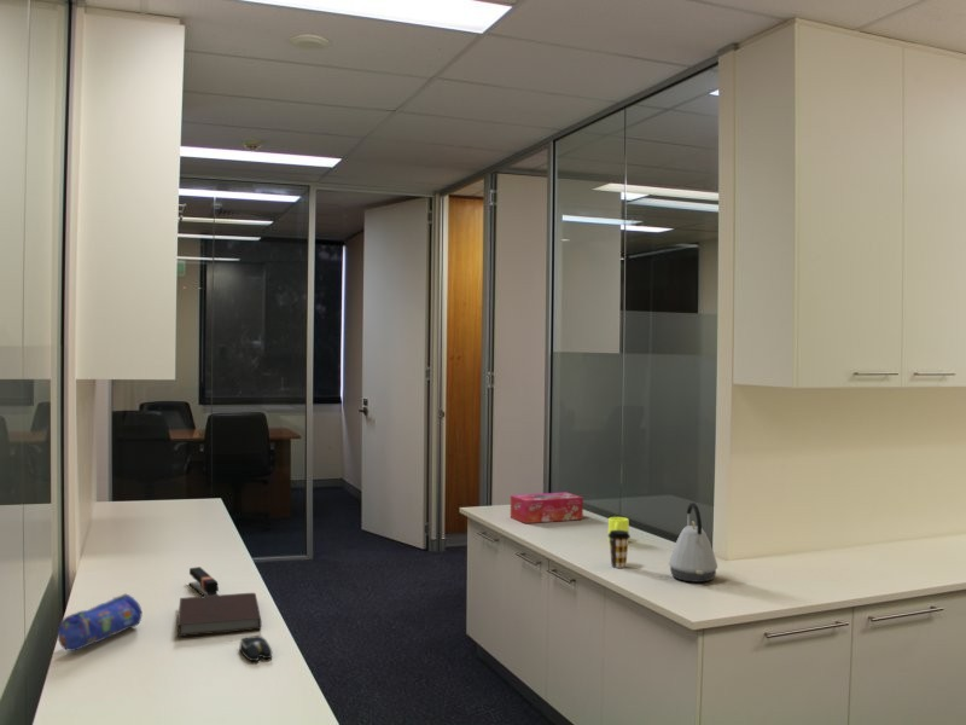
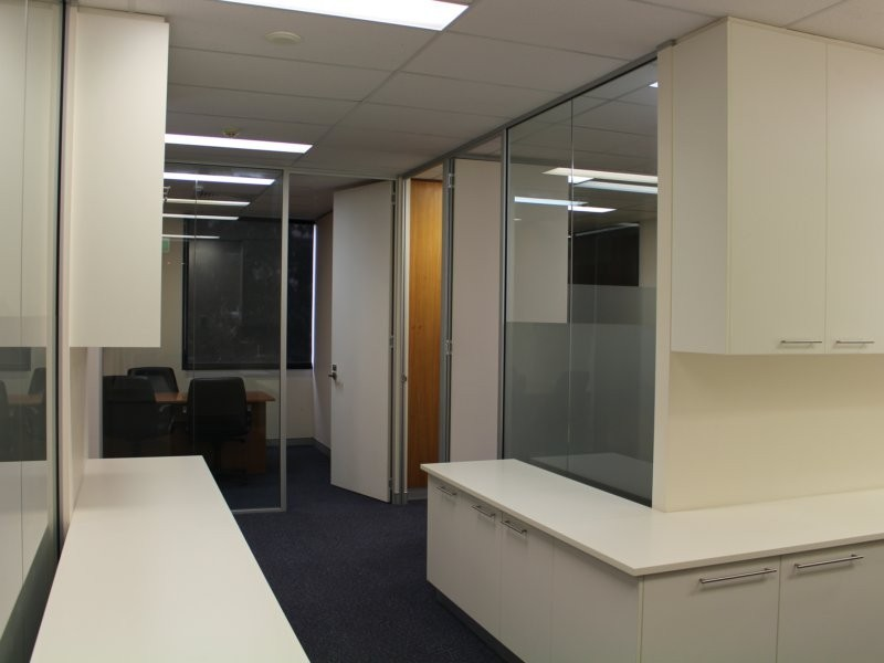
- notebook [176,592,262,638]
- stapler [187,566,220,597]
- tissue box [510,491,584,524]
- computer mouse [238,634,273,662]
- pencil case [57,592,142,652]
- kettle [668,501,718,584]
- coffee cup [607,530,632,569]
- mug [607,516,630,543]
